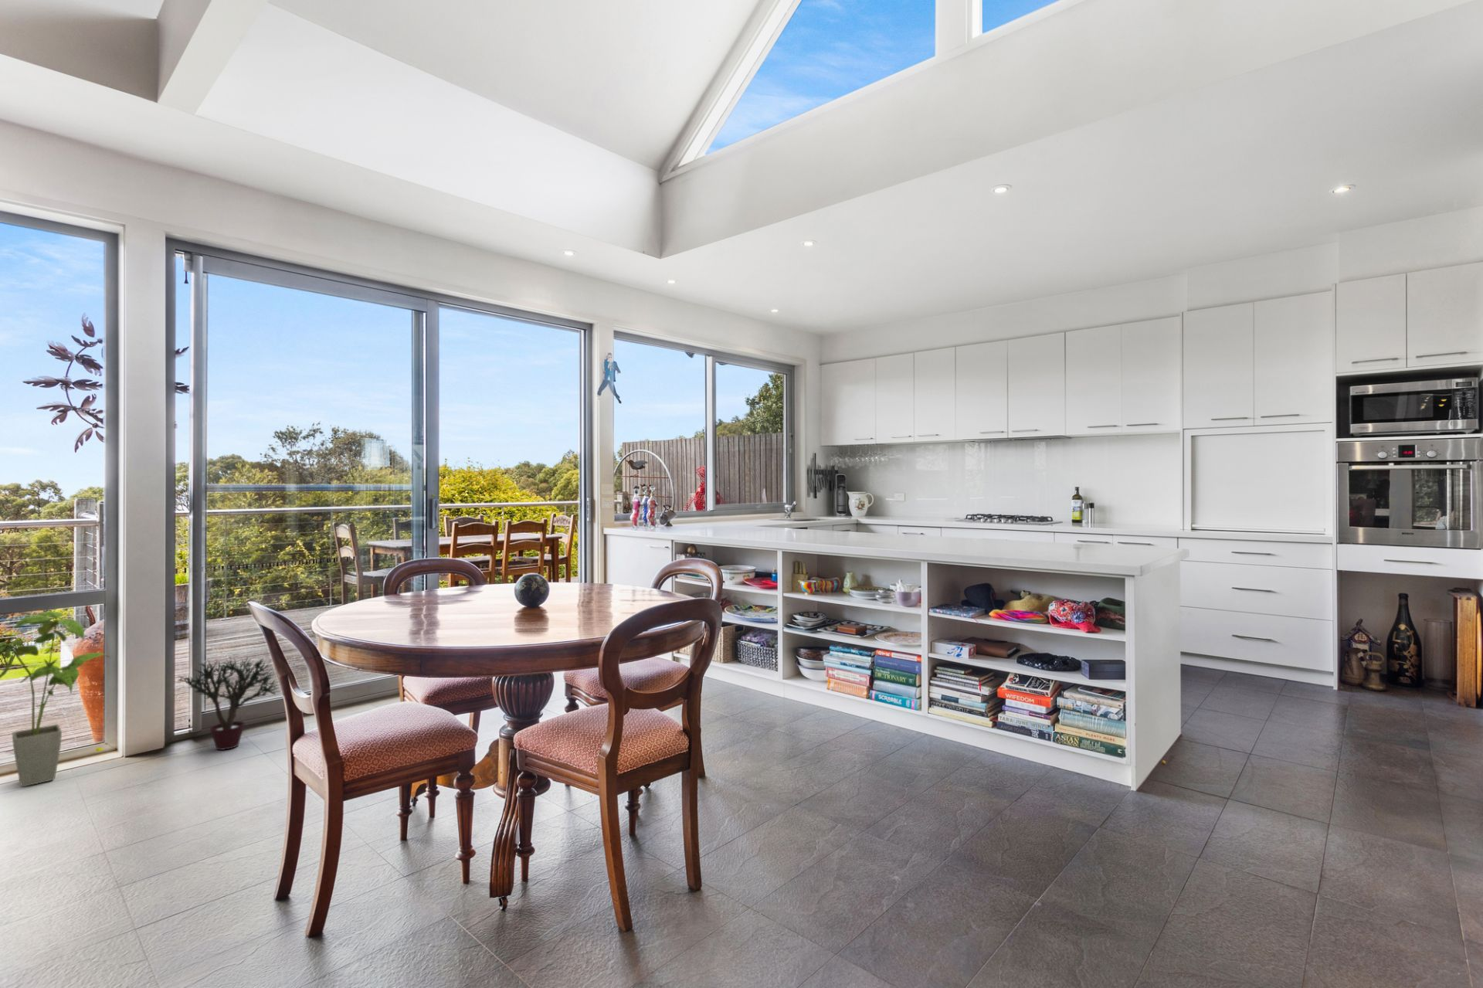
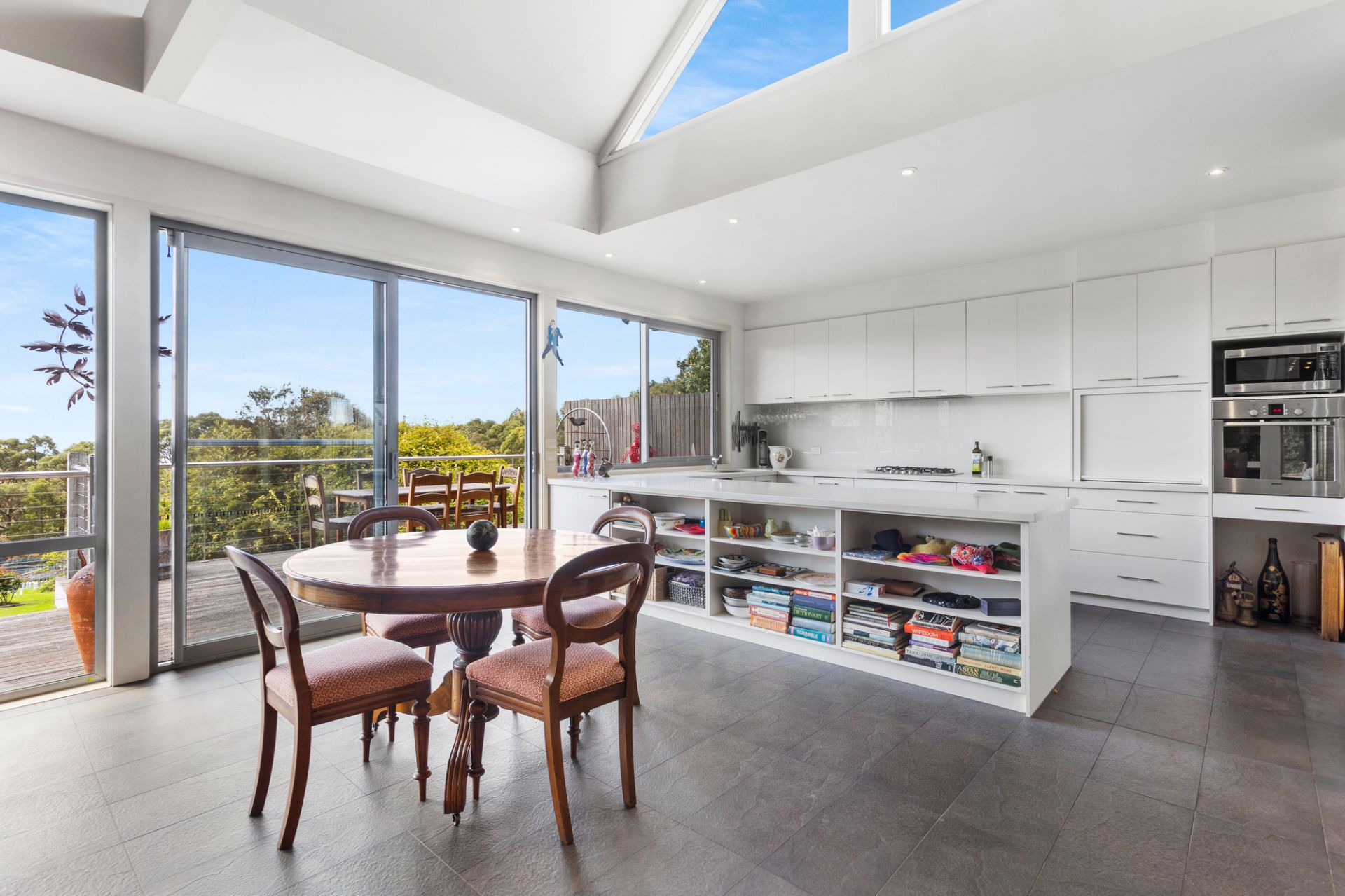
- potted plant [176,655,280,751]
- house plant [0,610,111,787]
